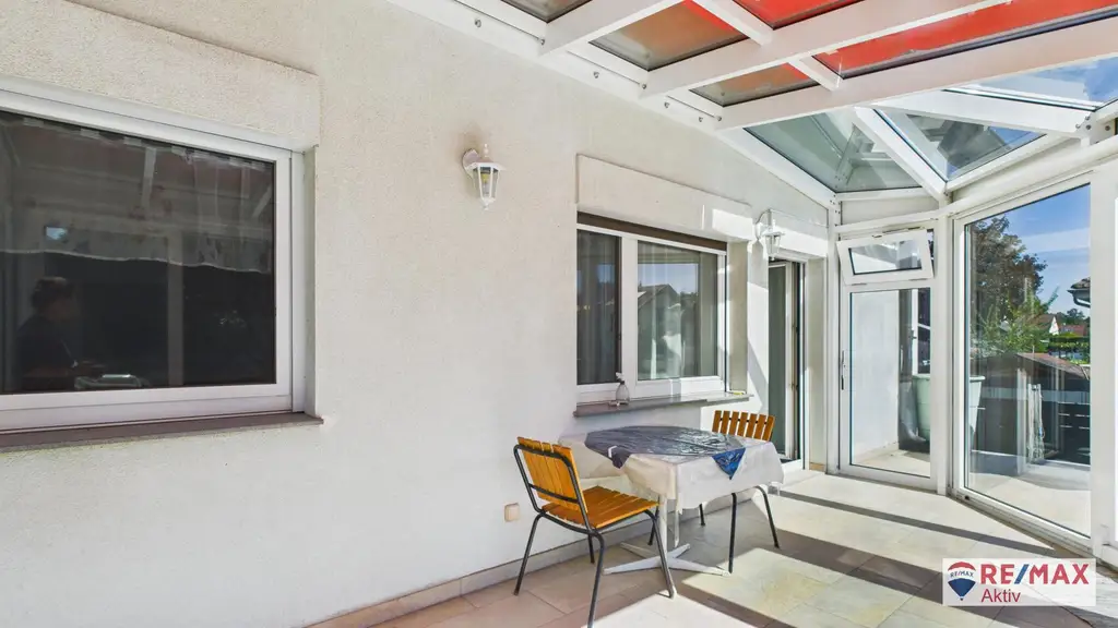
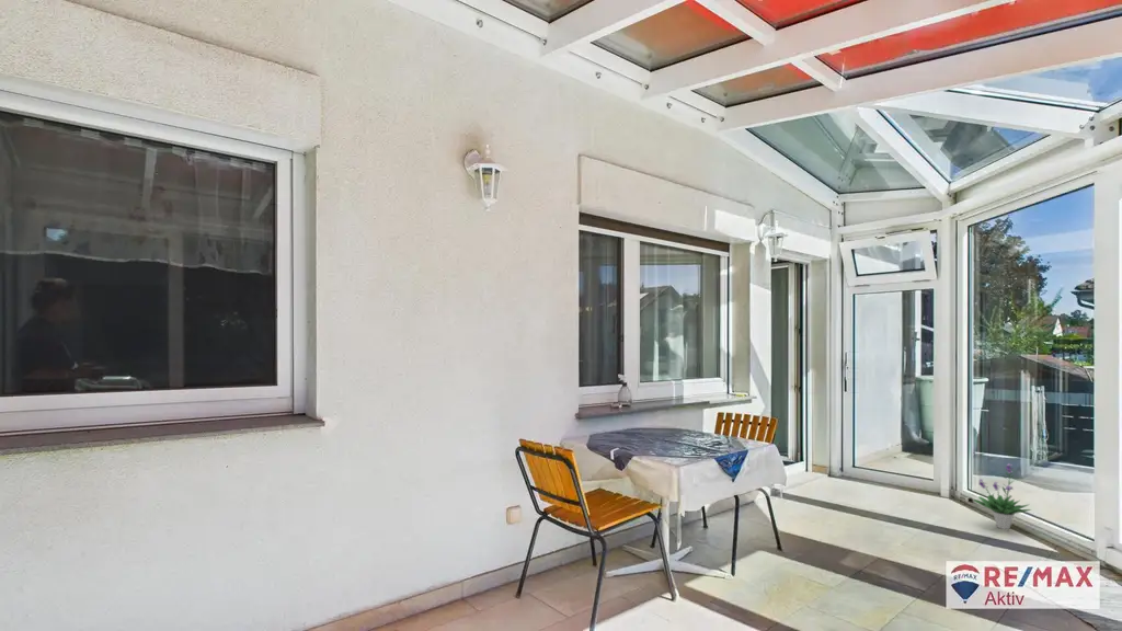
+ potted plant [973,462,1032,530]
